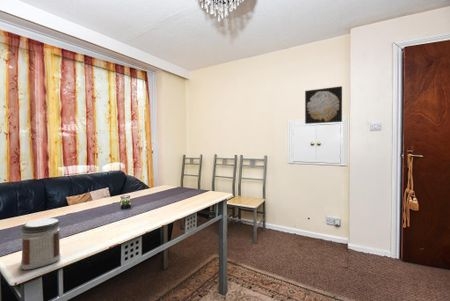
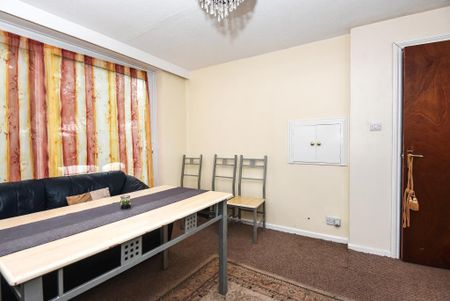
- wall art [304,85,343,125]
- jar [20,218,61,271]
